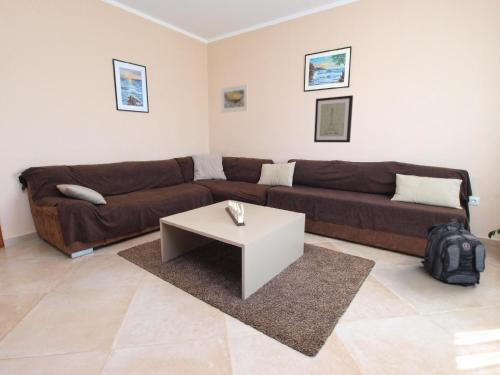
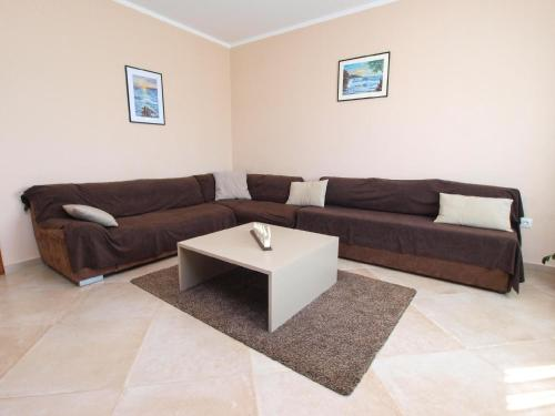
- backpack [419,218,487,287]
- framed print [220,84,249,114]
- wall art [313,94,354,143]
